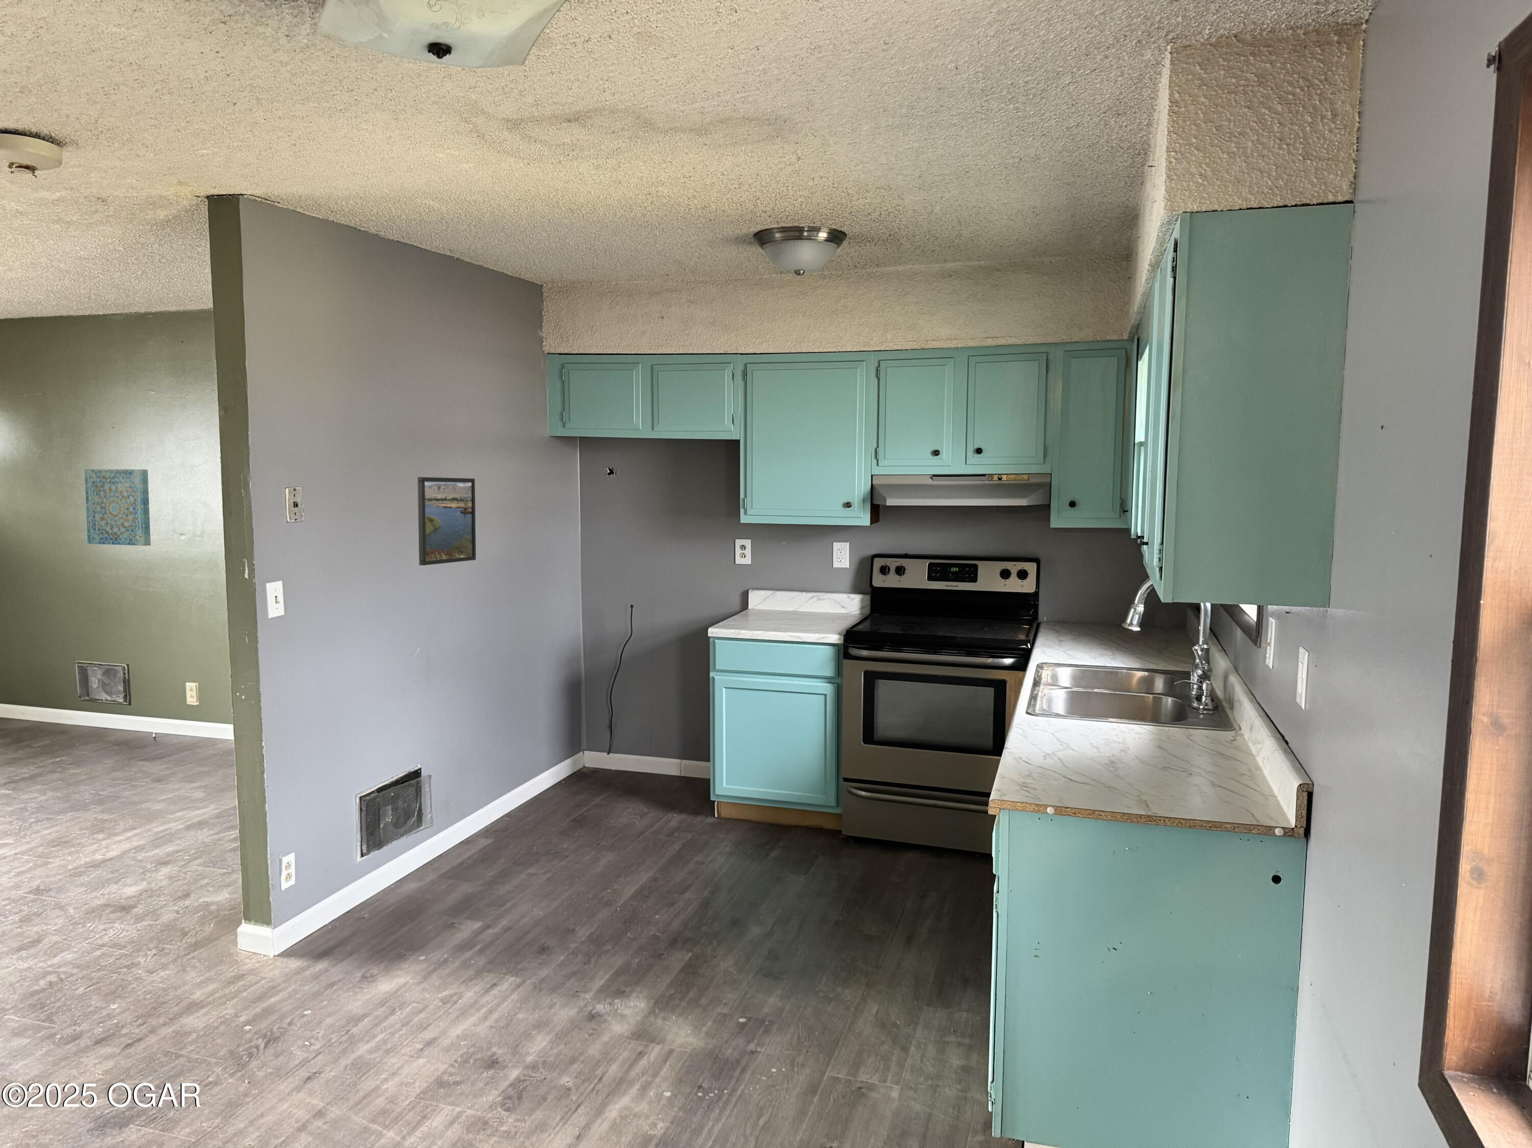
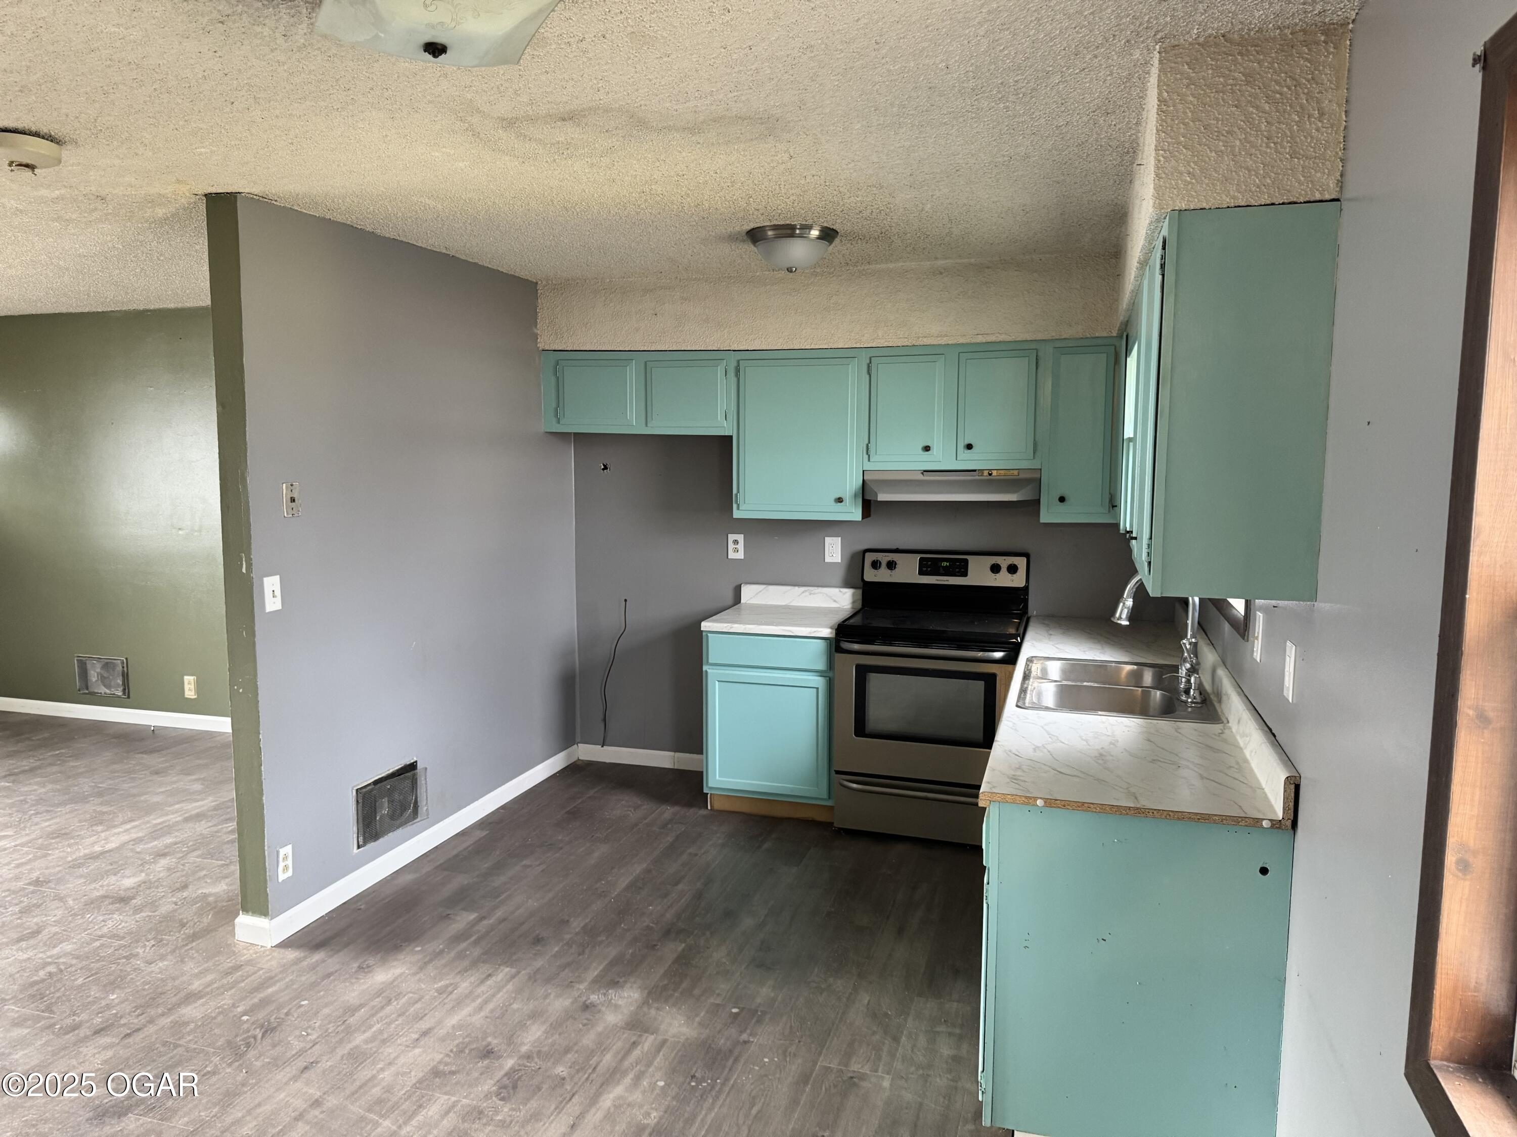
- wall art [83,469,151,546]
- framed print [417,476,476,566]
